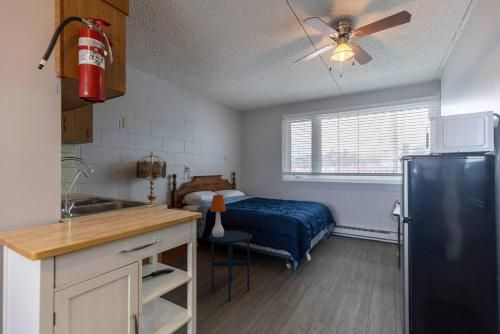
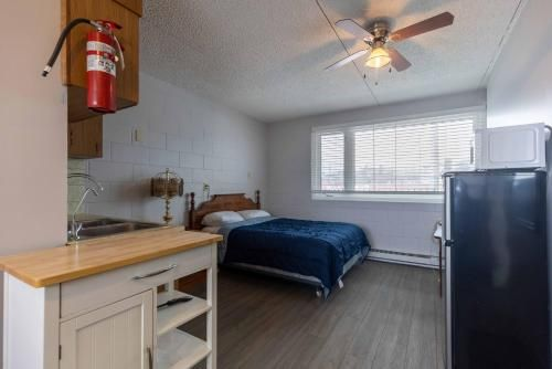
- table lamp [209,194,227,237]
- side table [208,228,253,302]
